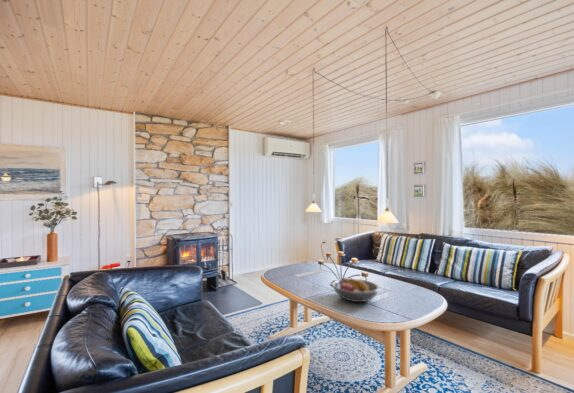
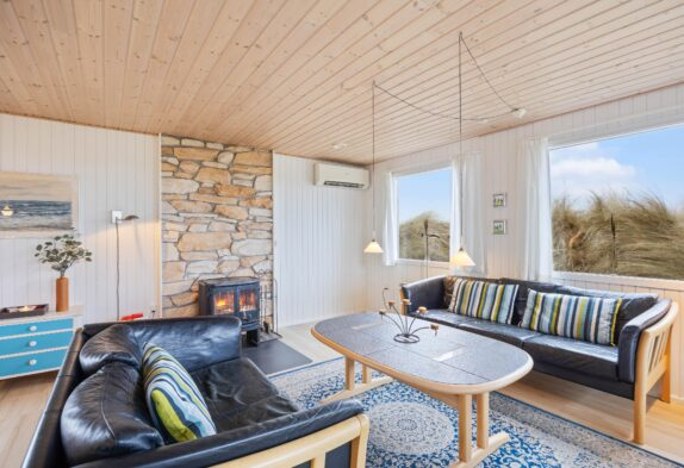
- fruit bowl [331,276,381,303]
